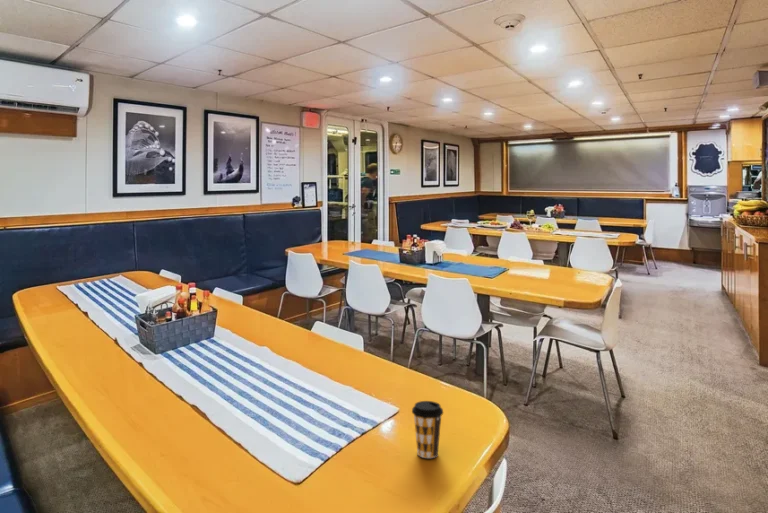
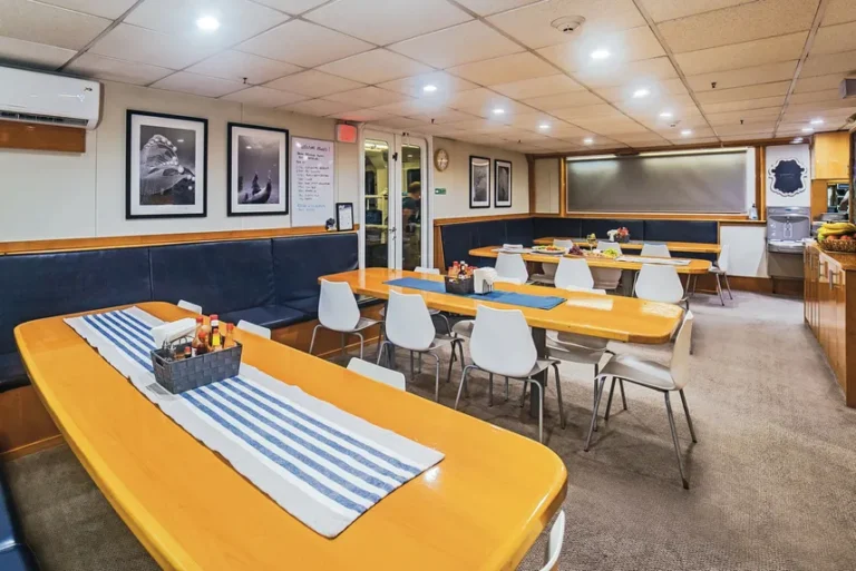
- coffee cup [411,400,444,459]
